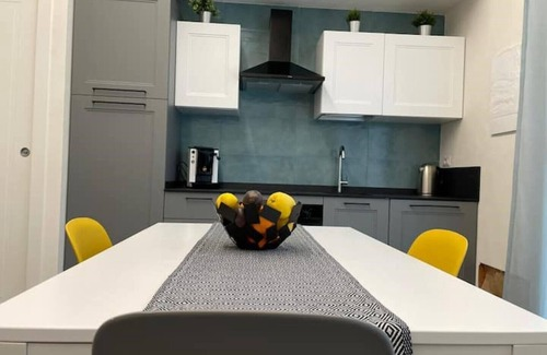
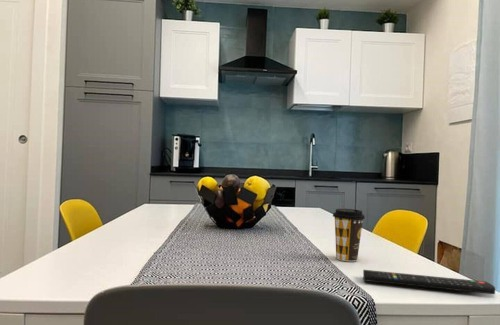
+ remote control [362,269,496,295]
+ coffee cup [332,208,366,262]
